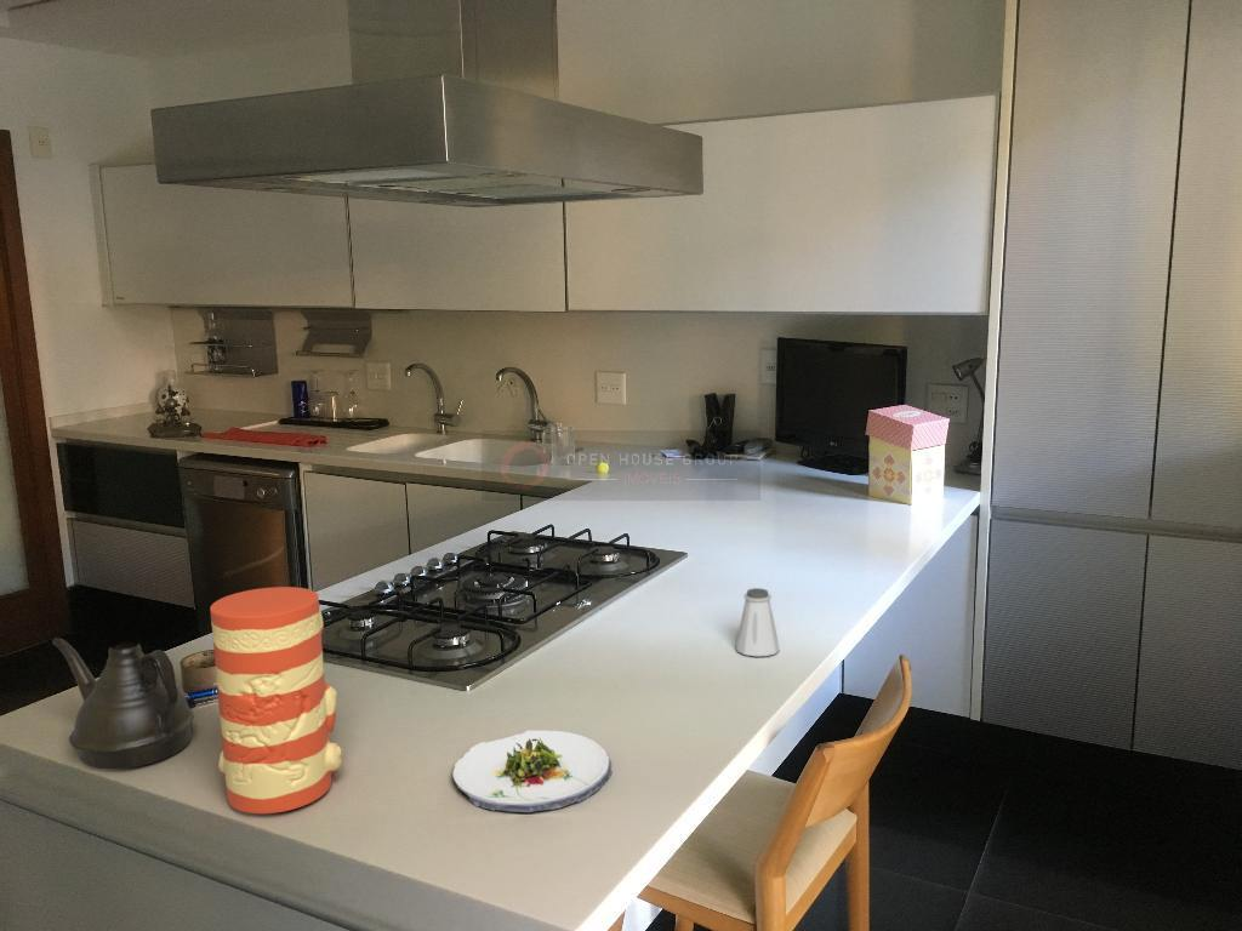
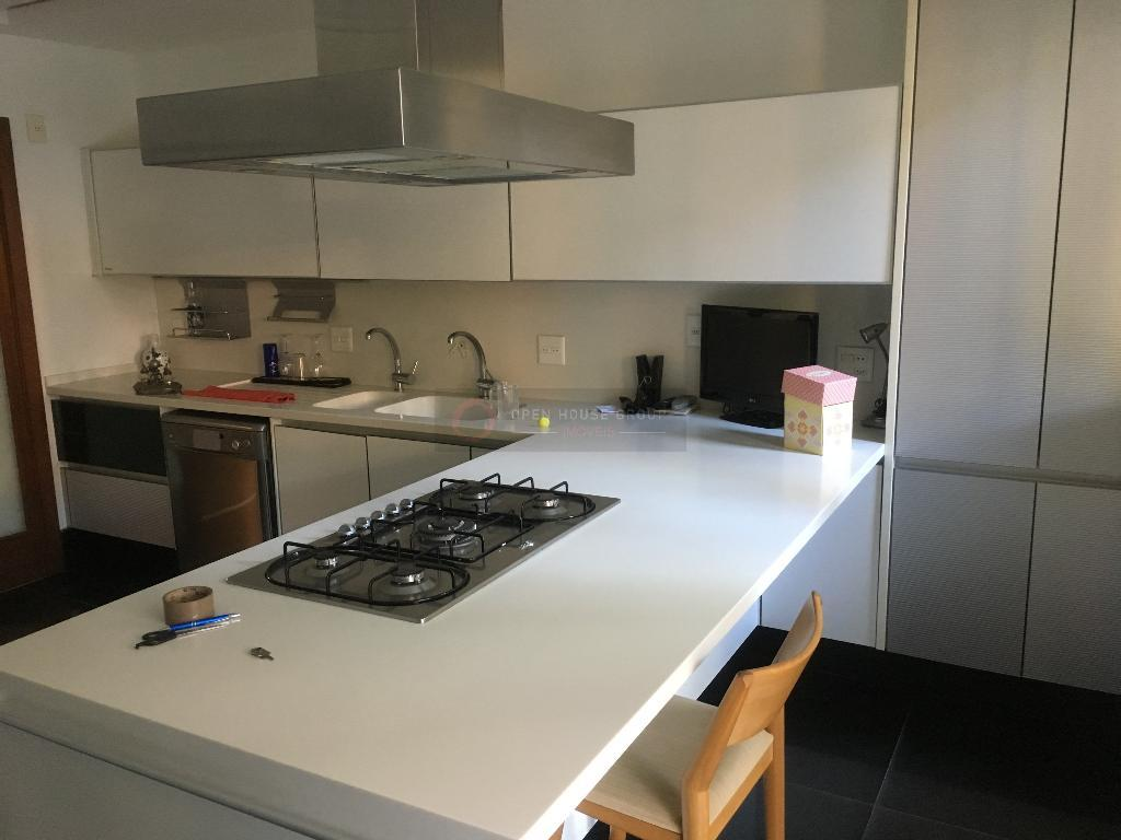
- saltshaker [735,587,781,657]
- vase [209,586,343,815]
- teapot [51,636,195,770]
- salad plate [451,729,614,813]
